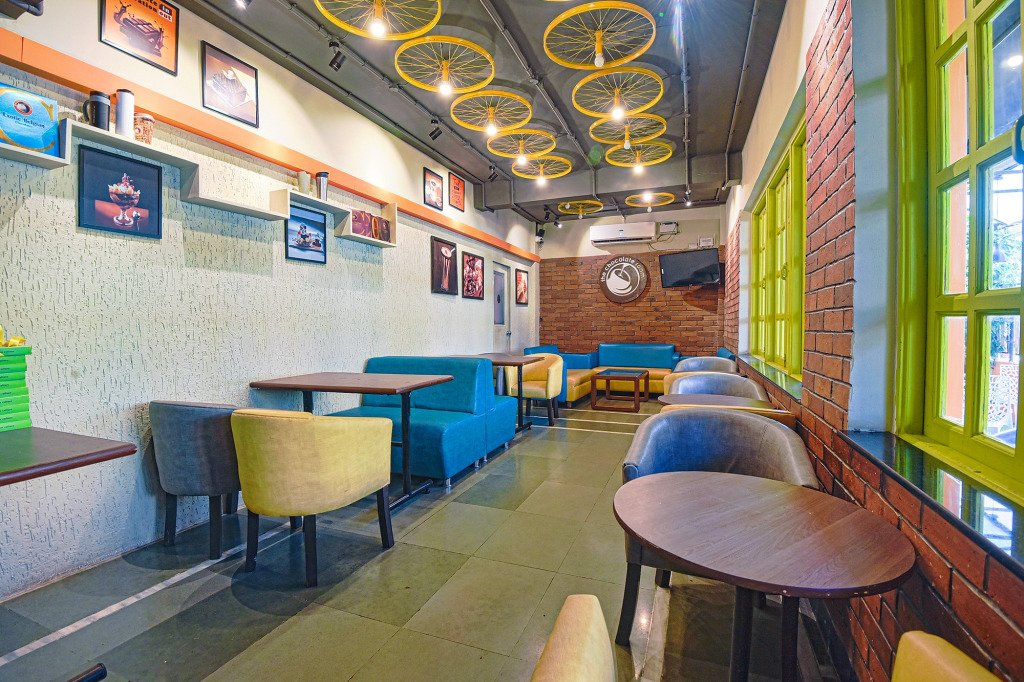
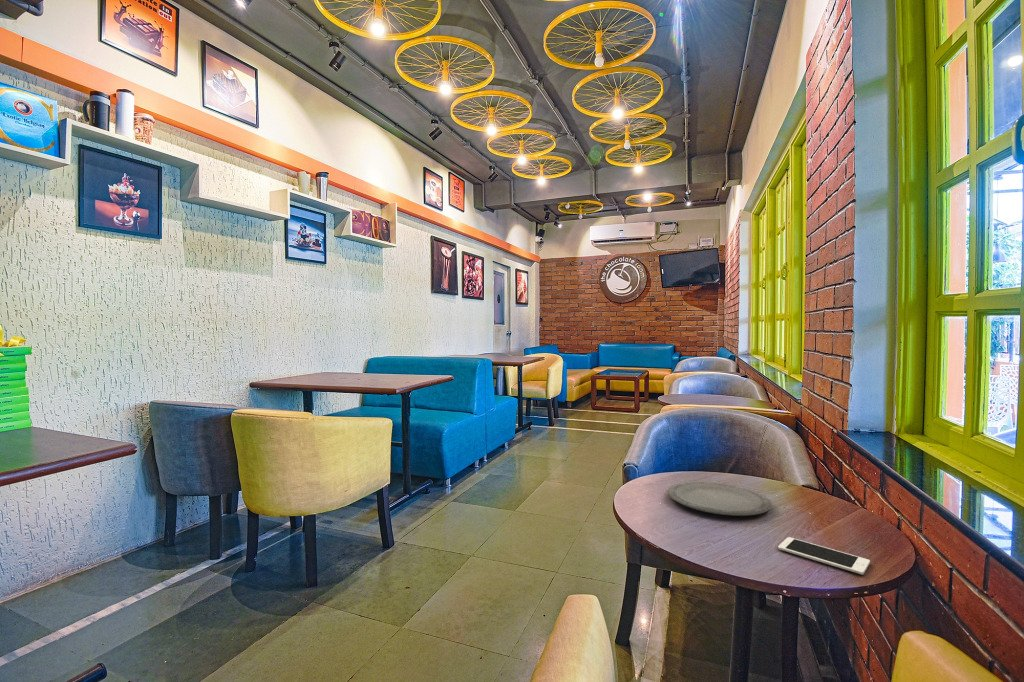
+ plate [667,480,772,517]
+ cell phone [777,536,871,576]
